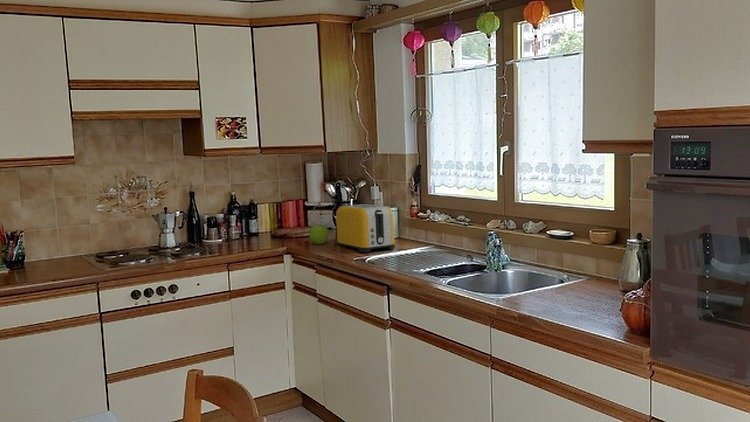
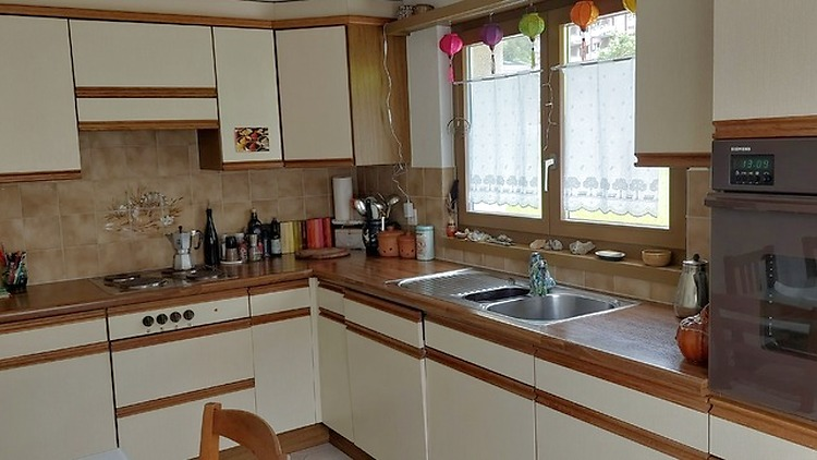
- apple [308,223,330,245]
- toaster [335,203,396,253]
